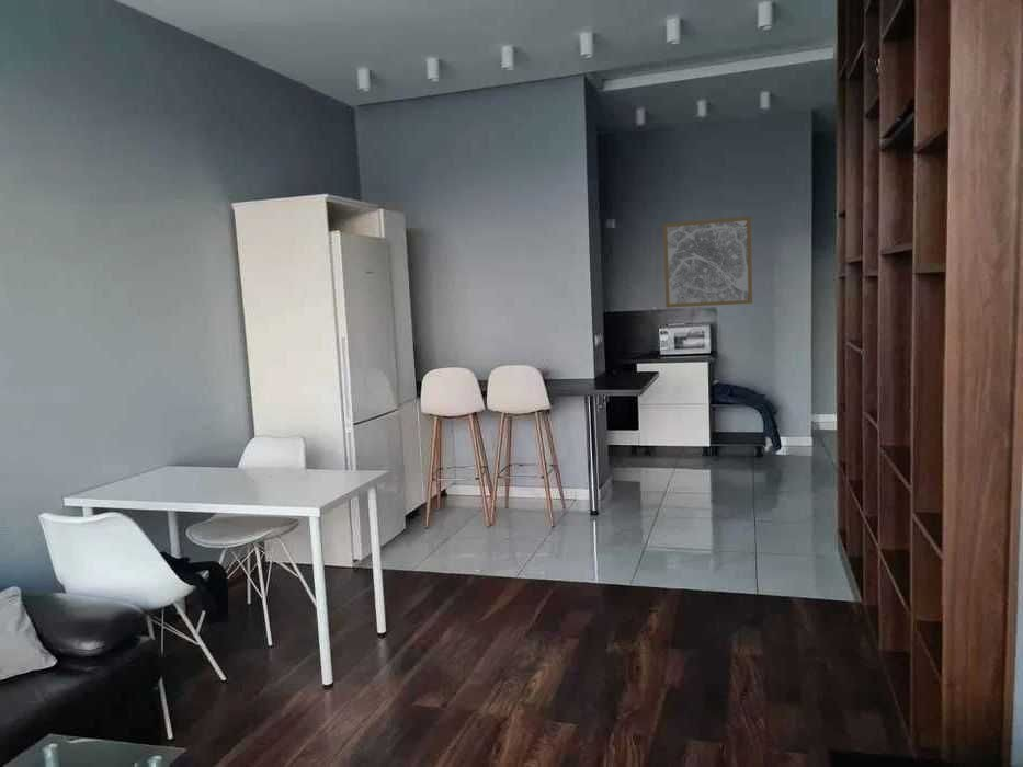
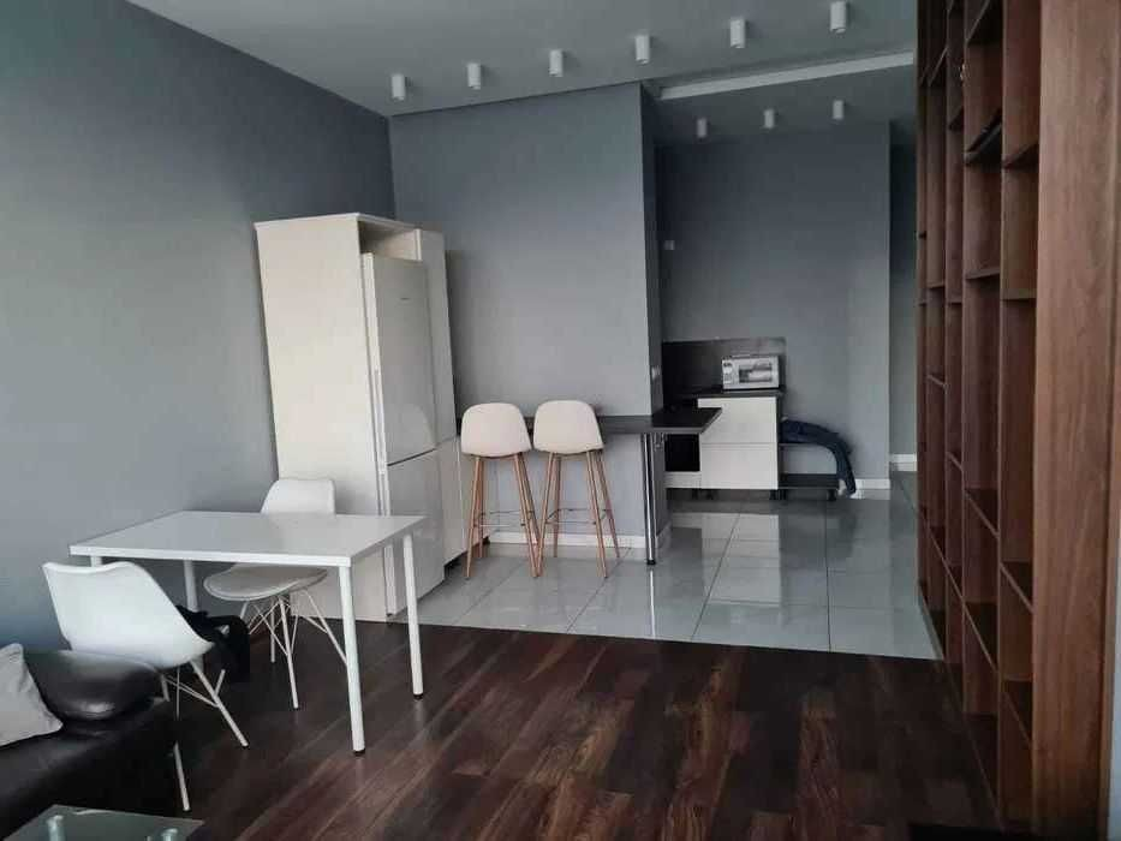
- wall art [662,216,753,309]
